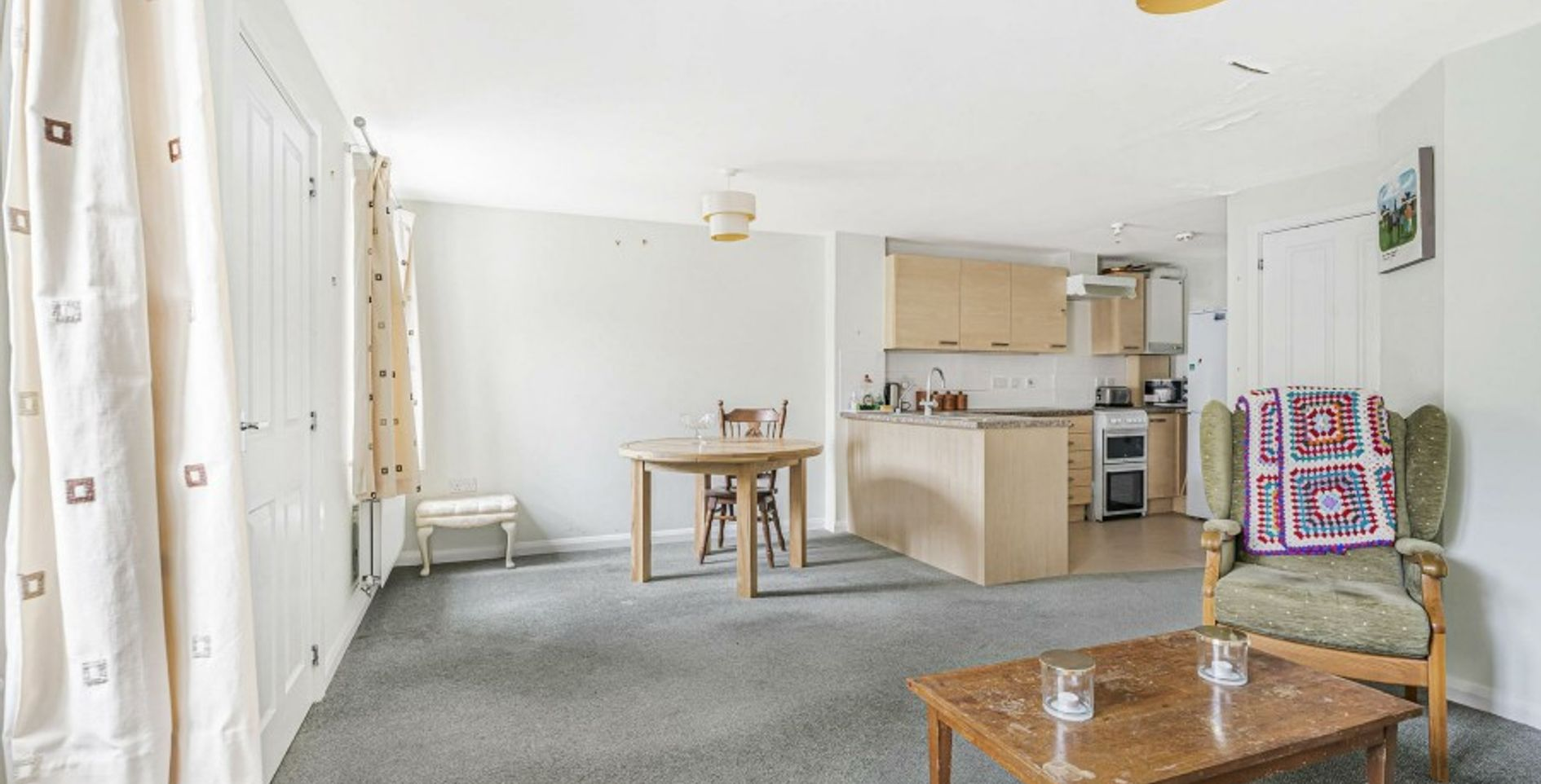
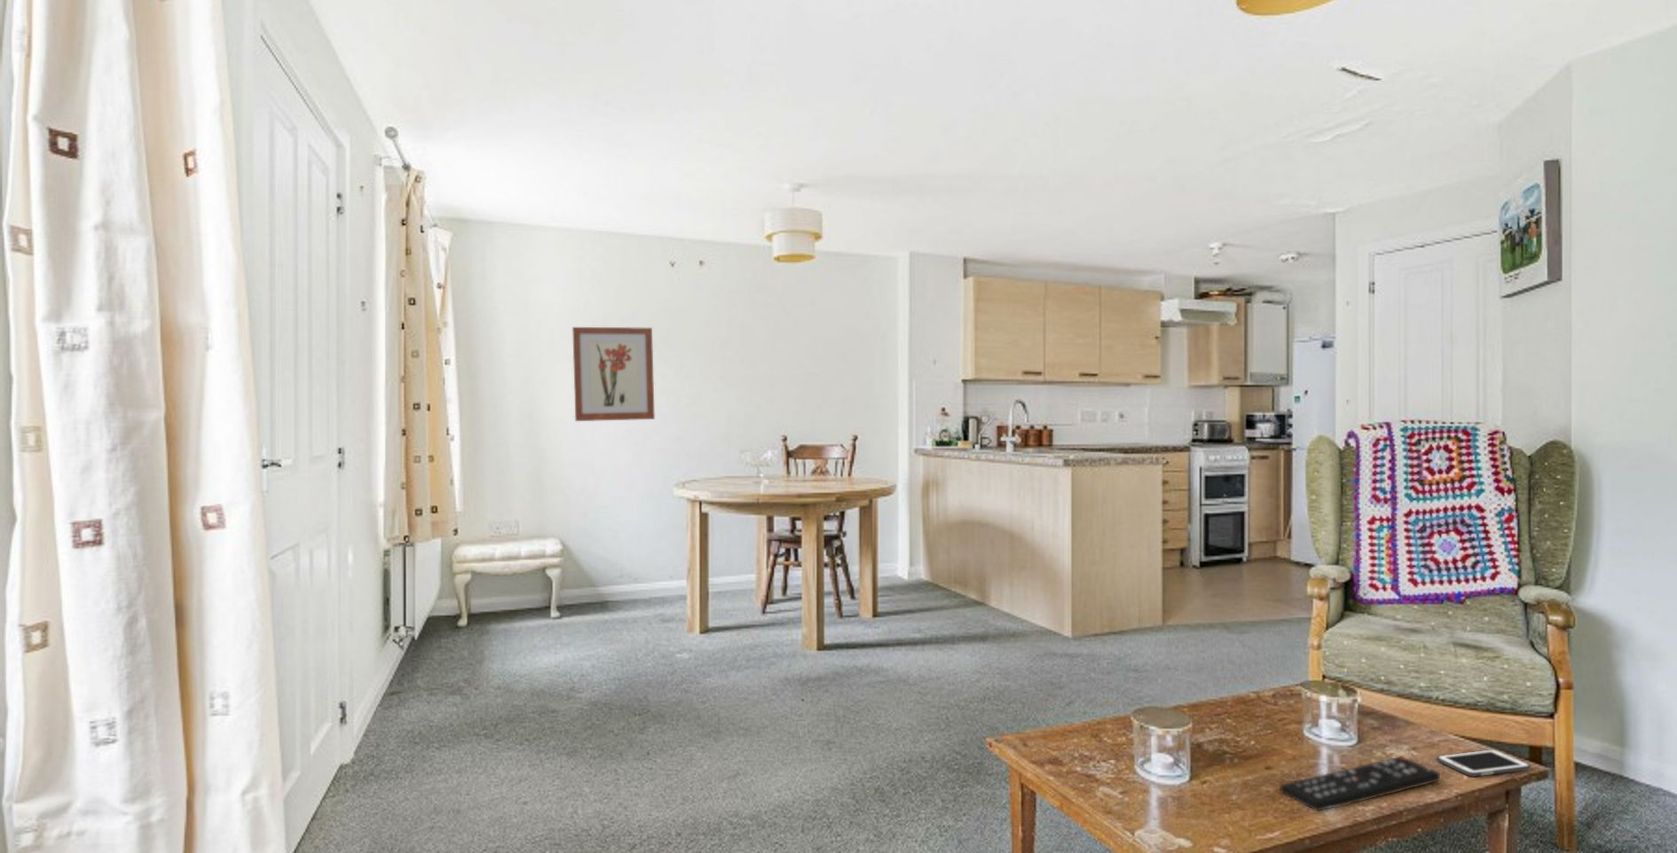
+ cell phone [1436,749,1531,778]
+ remote control [1280,755,1441,813]
+ wall art [571,326,656,422]
